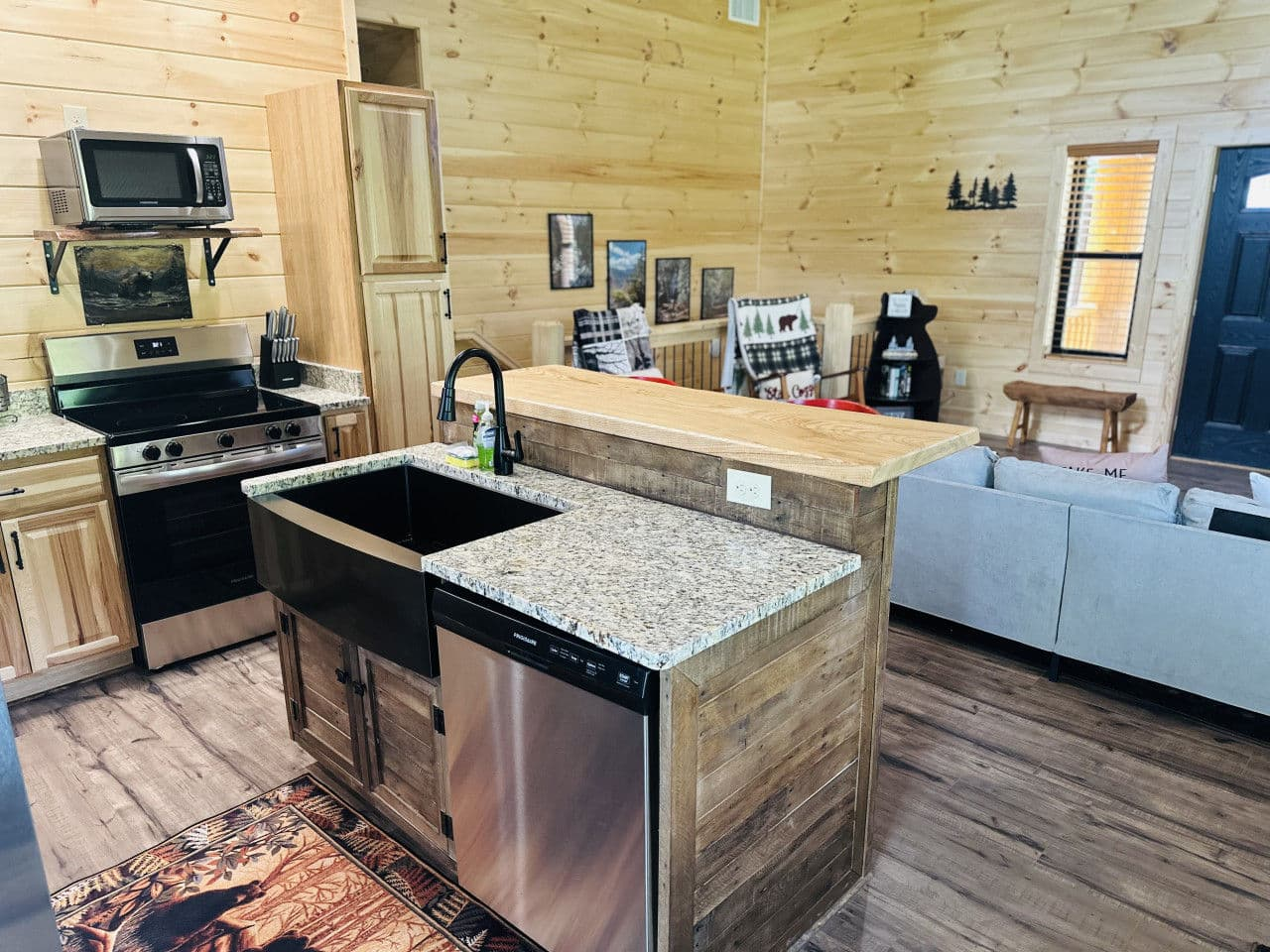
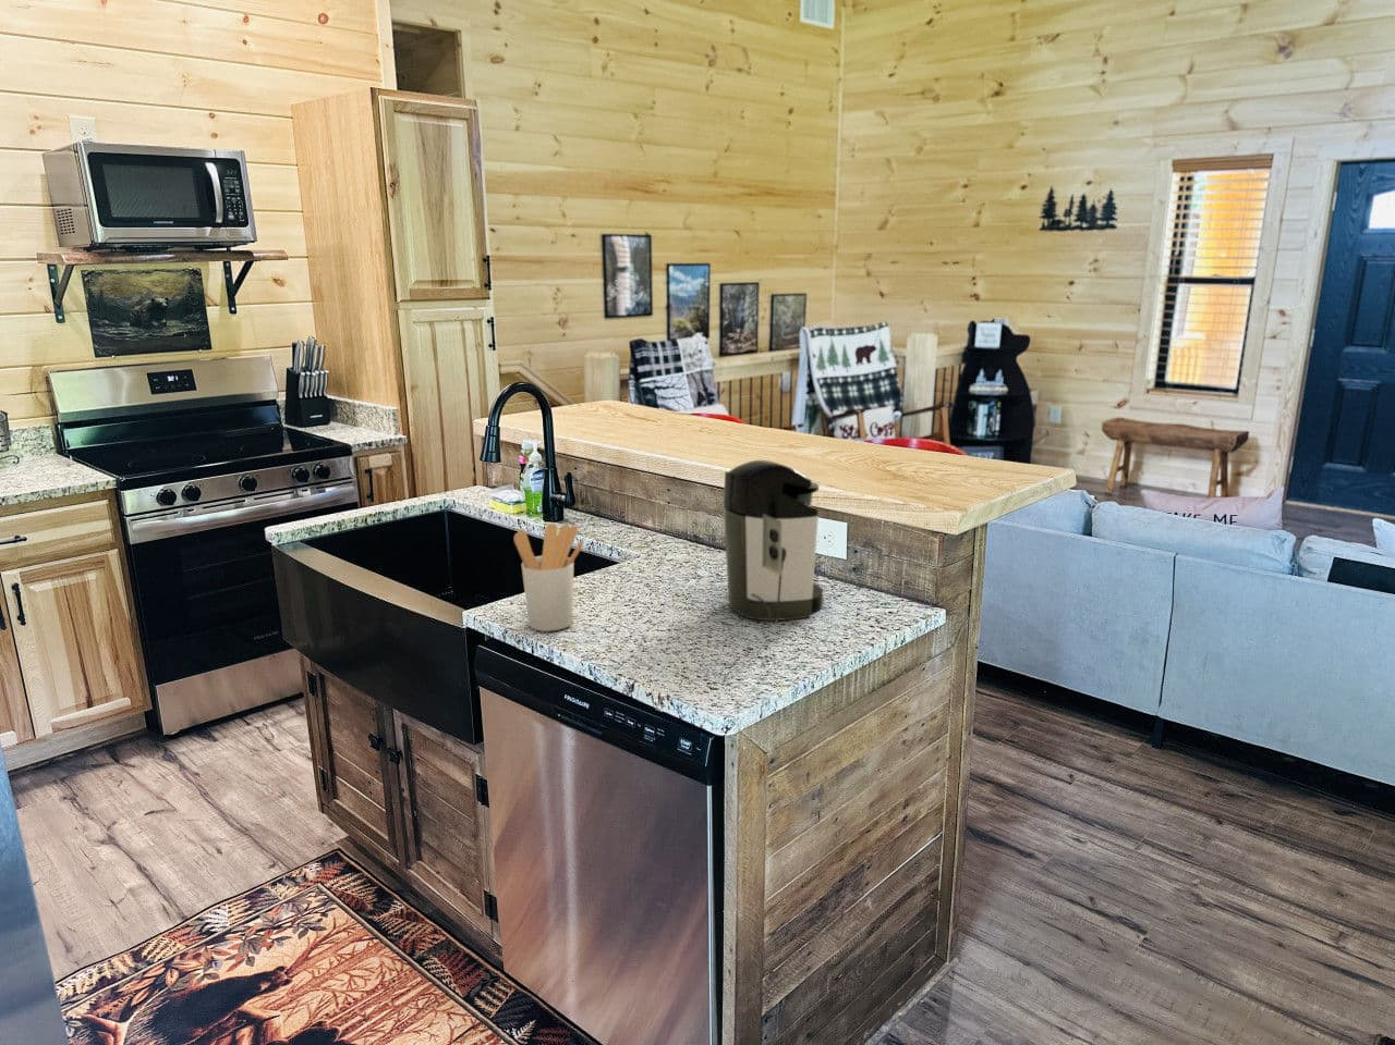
+ utensil holder [513,522,585,632]
+ coffee maker [723,459,824,626]
